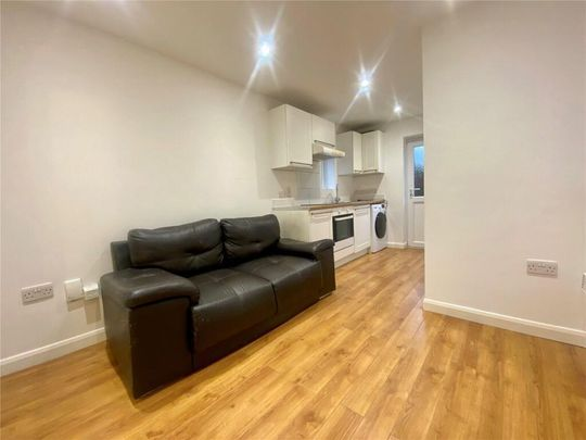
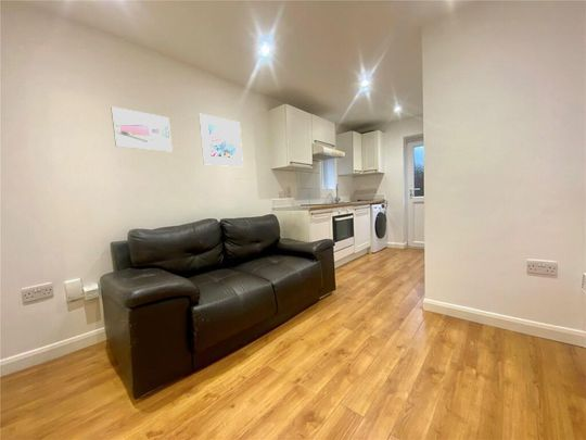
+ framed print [198,113,244,167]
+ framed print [110,105,174,152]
